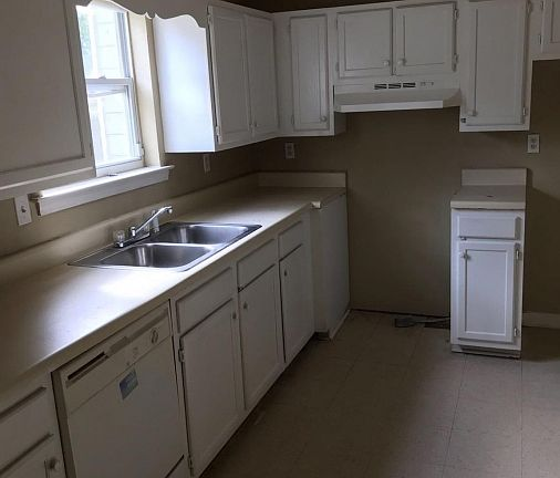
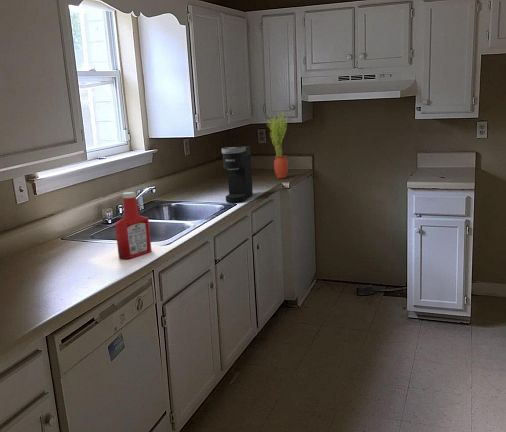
+ coffee maker [221,145,254,203]
+ soap bottle [114,191,152,260]
+ potted plant [266,111,289,179]
